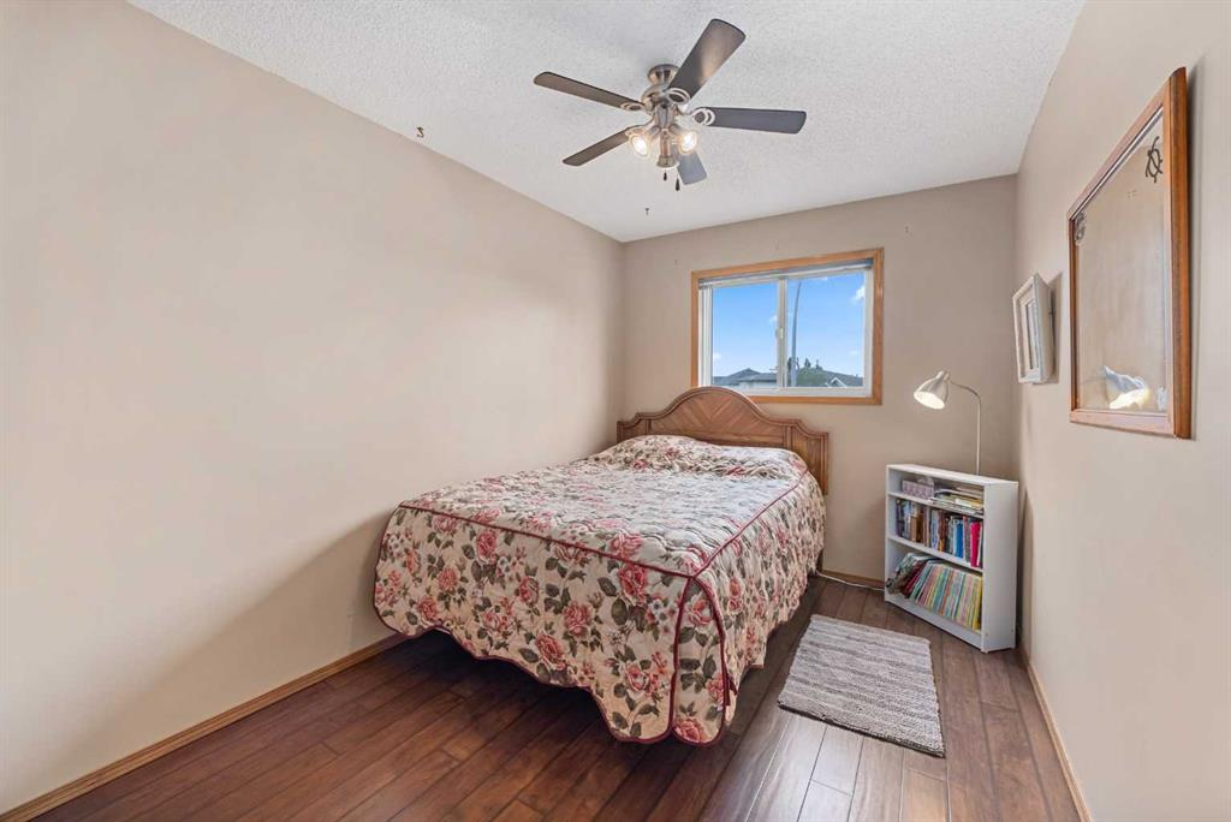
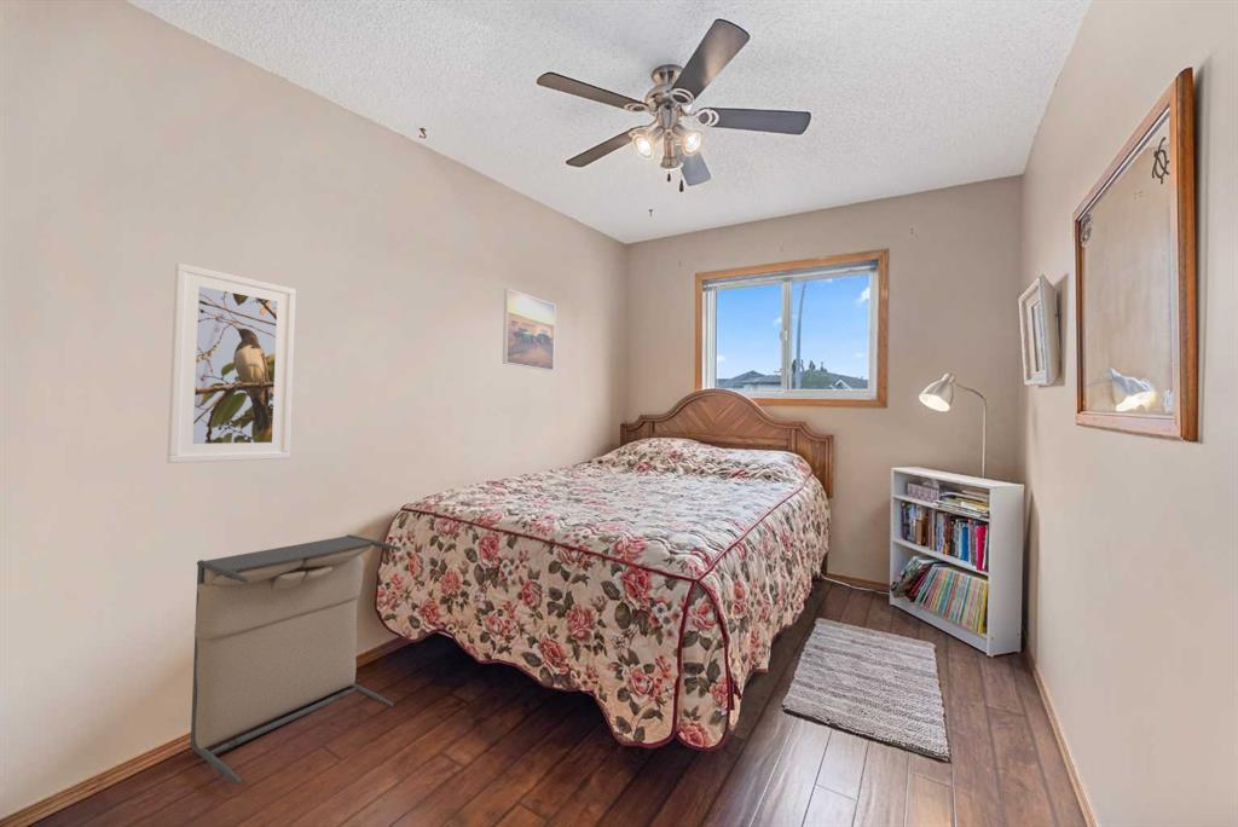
+ laundry hamper [189,533,400,785]
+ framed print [502,288,556,372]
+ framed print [166,262,296,464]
